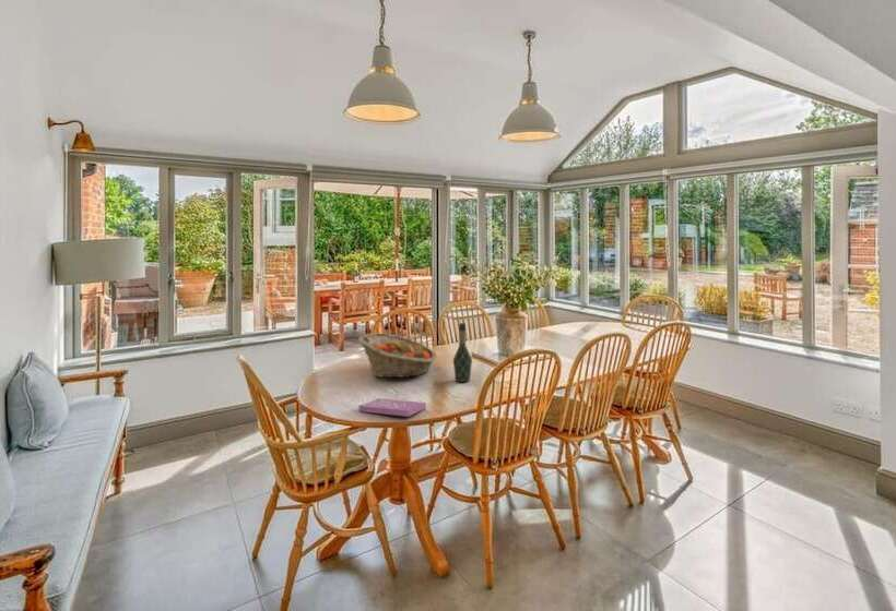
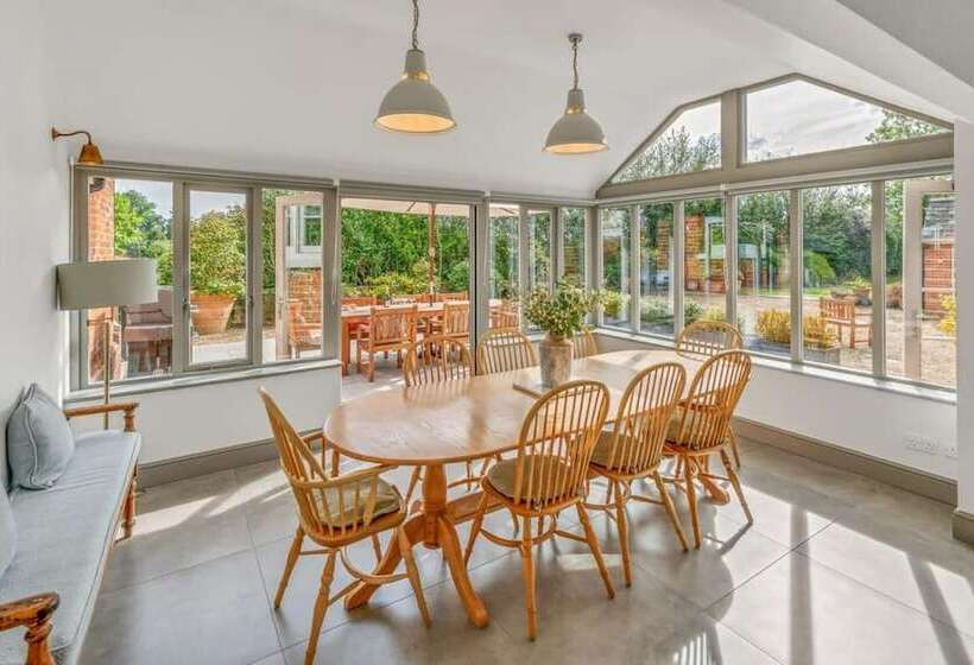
- fruit basket [357,332,438,379]
- book [358,397,427,418]
- wine bottle [452,322,473,383]
